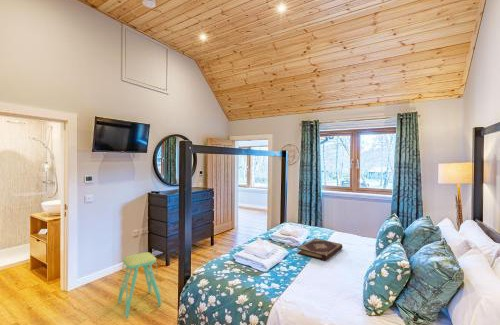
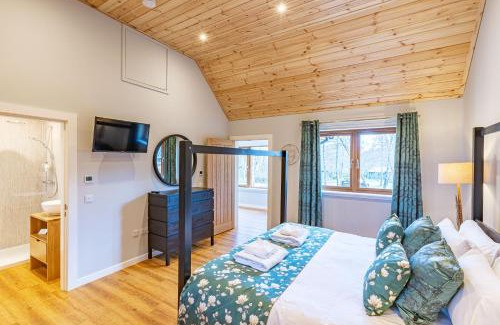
- stool [117,251,162,319]
- book [296,237,344,262]
